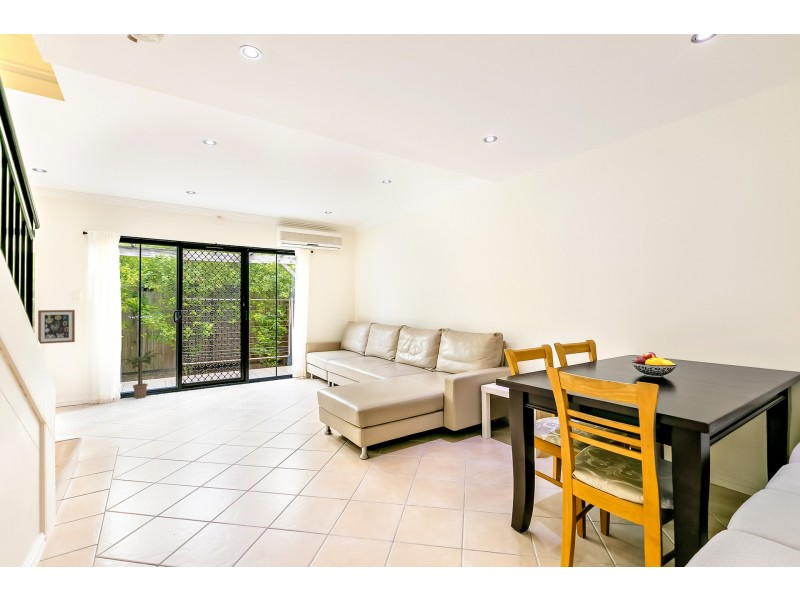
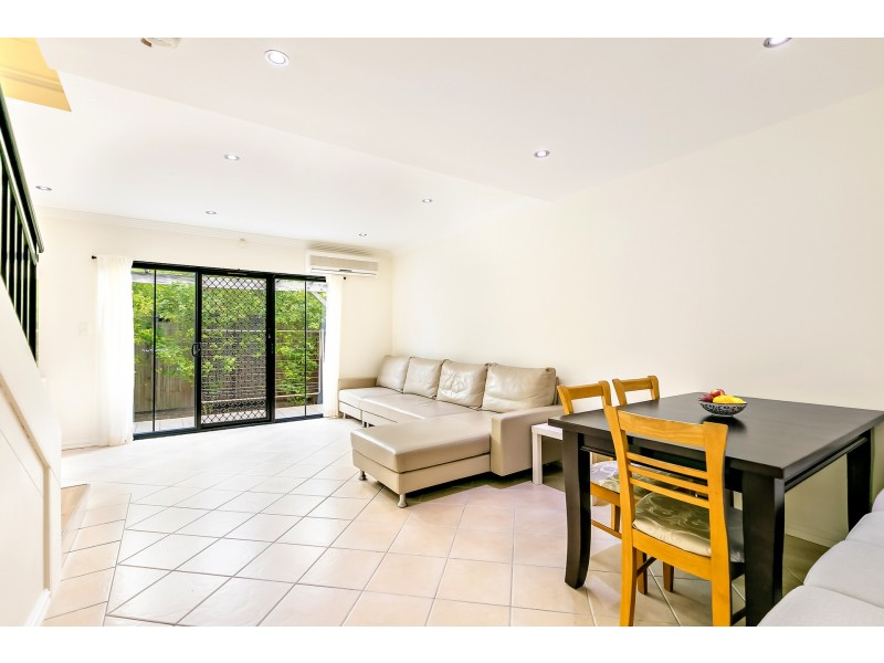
- wall art [37,309,76,345]
- potted plant [122,349,161,399]
